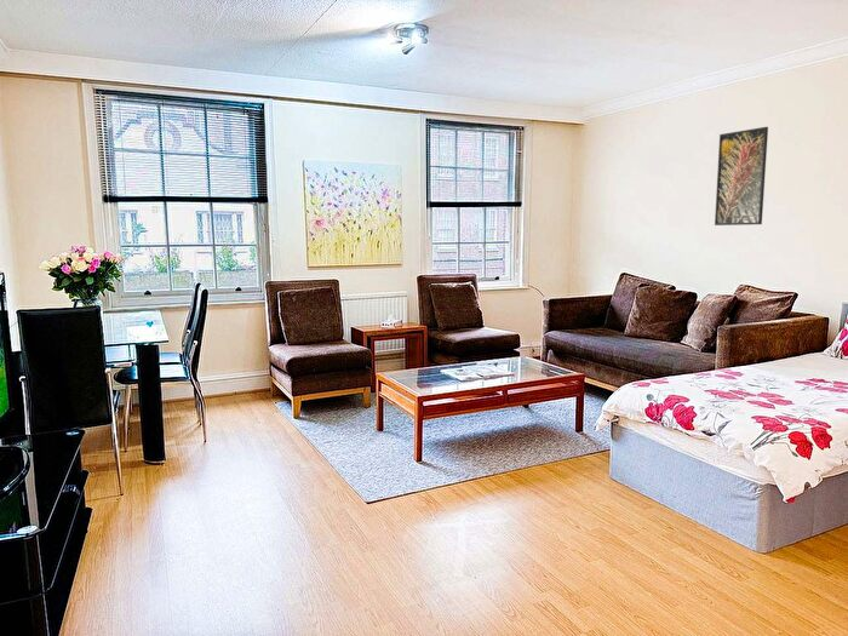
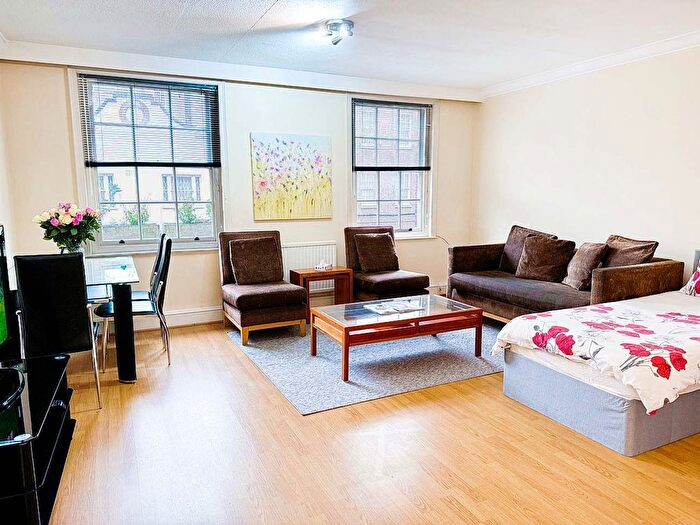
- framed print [714,126,769,227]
